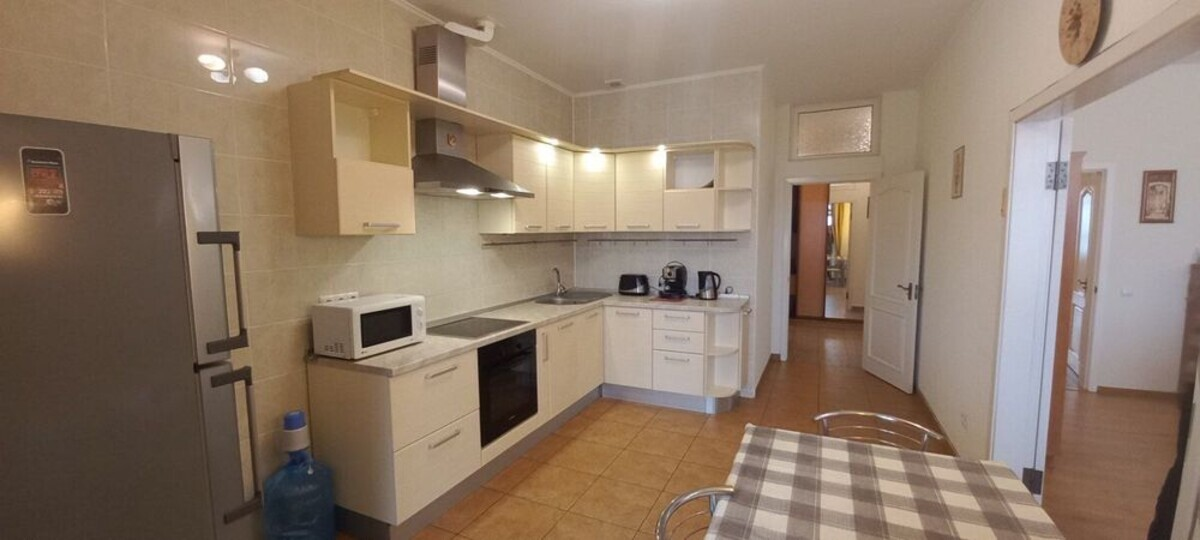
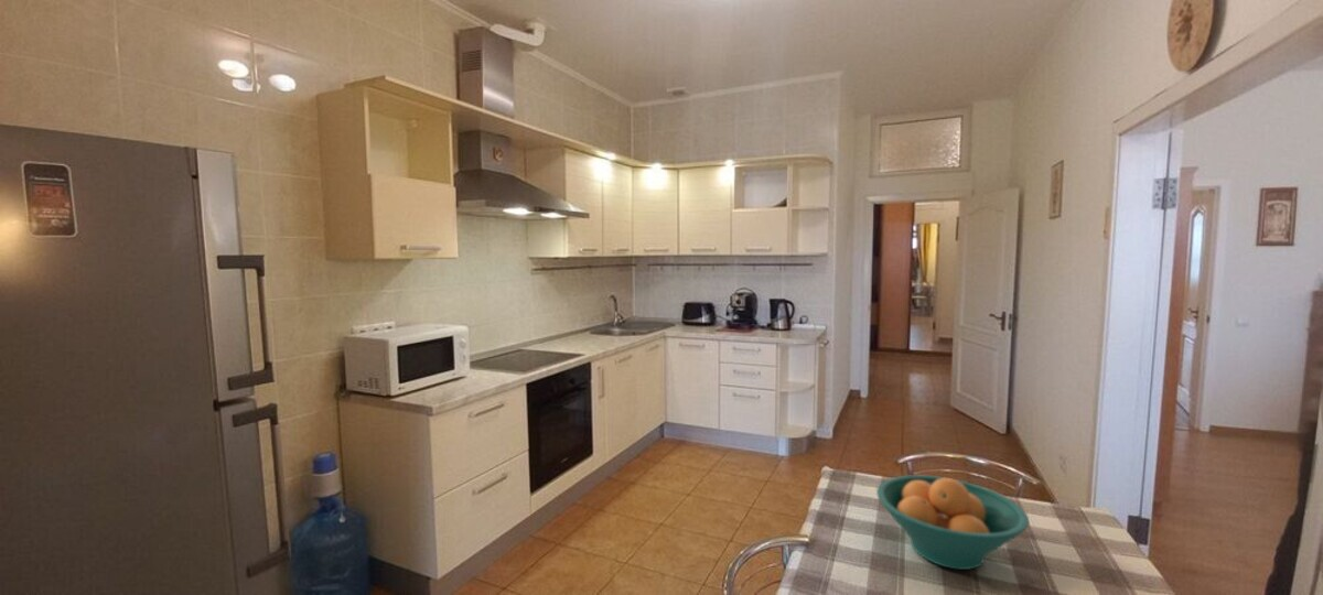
+ fruit bowl [875,475,1030,571]
